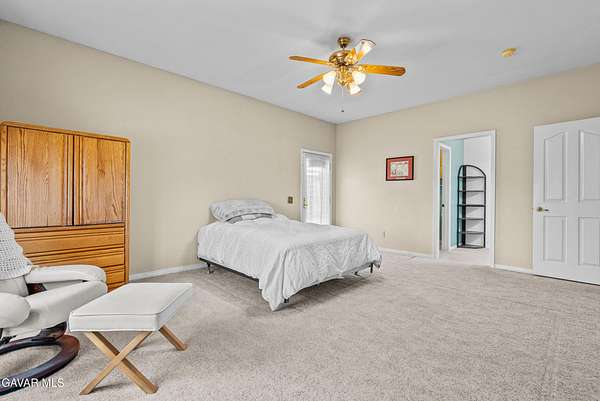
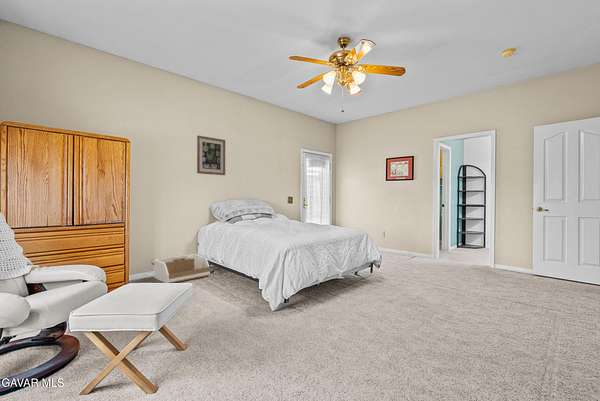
+ storage bin [150,253,211,284]
+ wall art [196,135,226,176]
